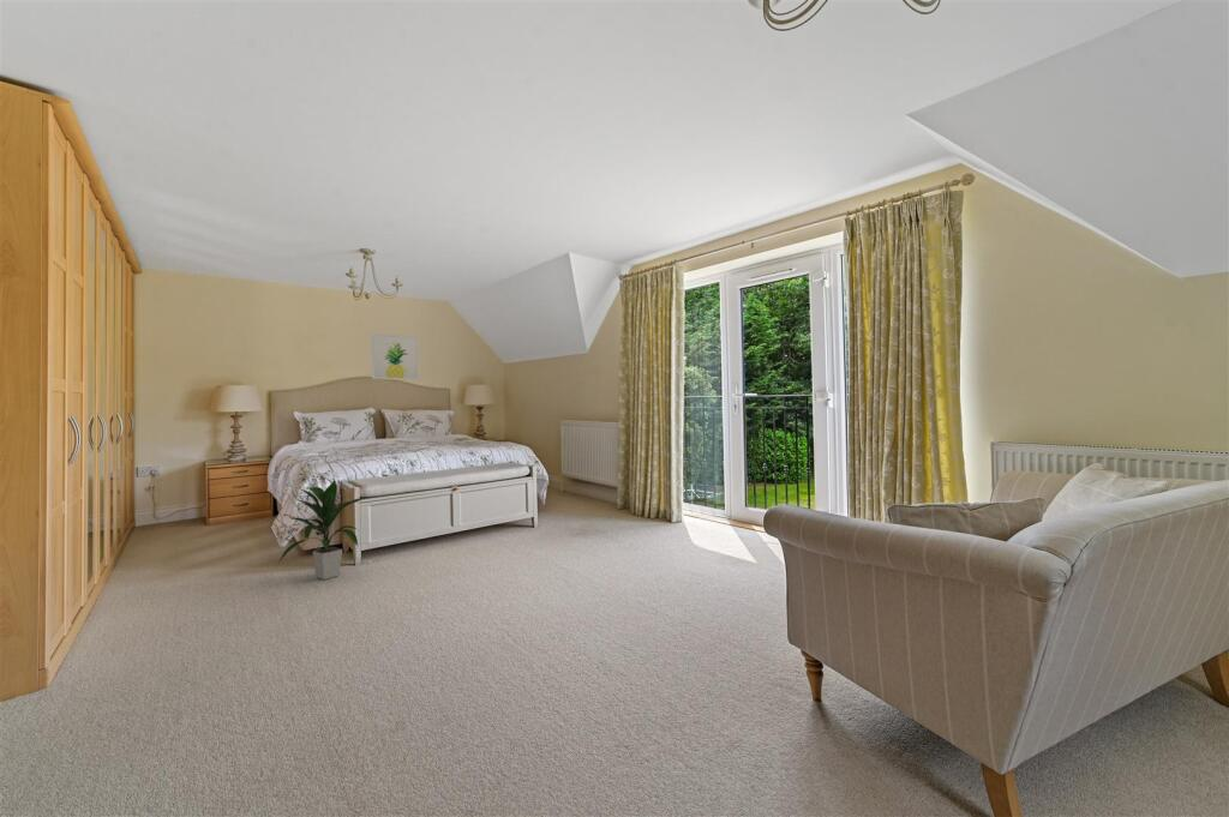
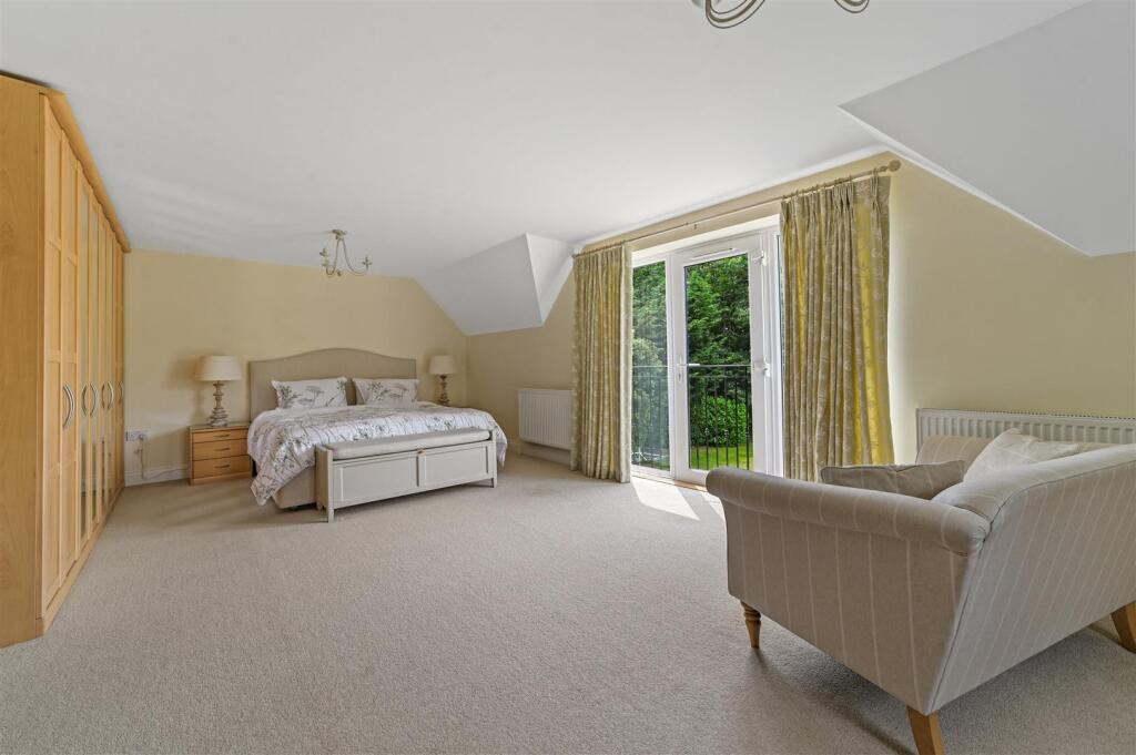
- wall art [371,332,420,382]
- indoor plant [277,479,371,581]
